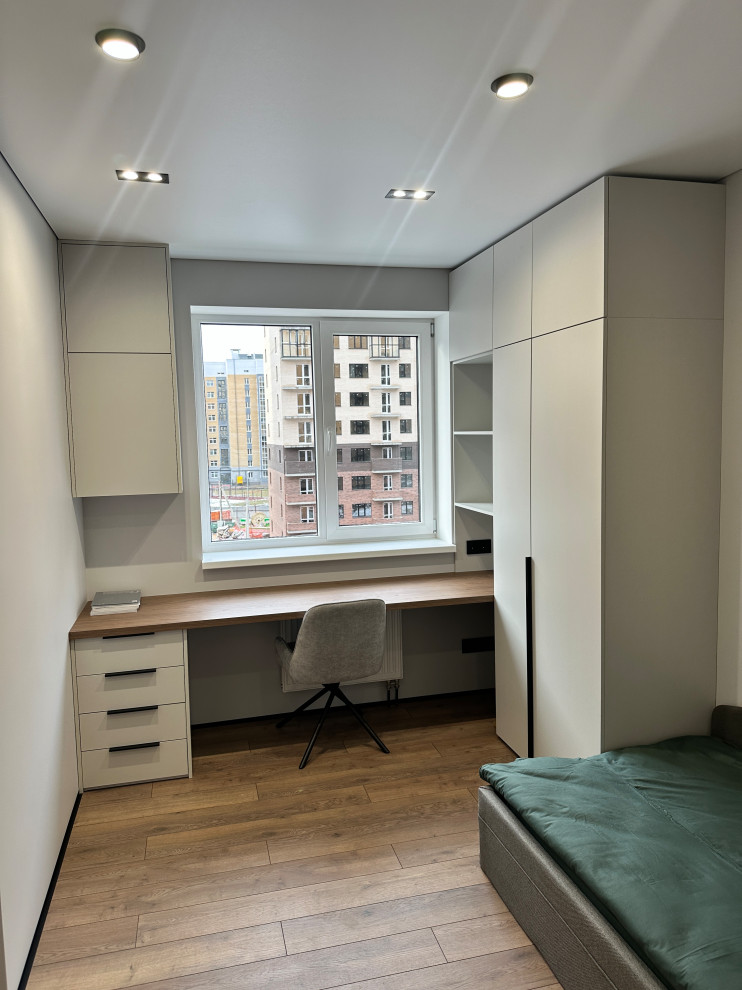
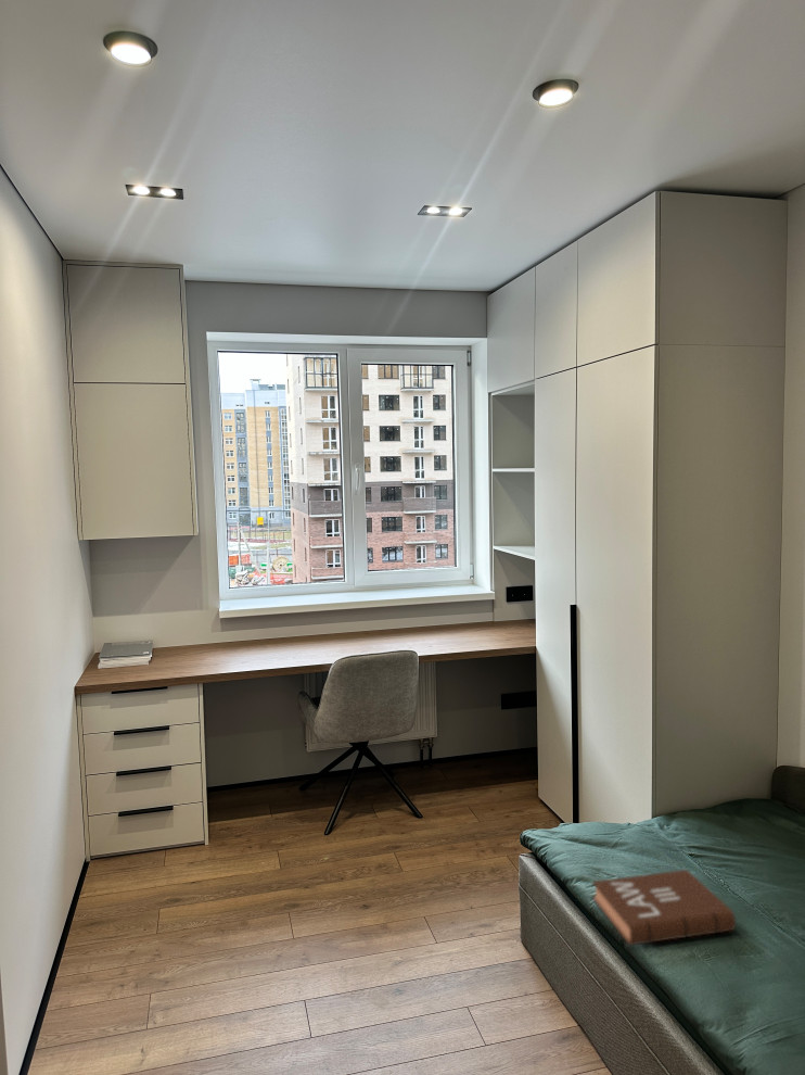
+ book [591,869,737,946]
